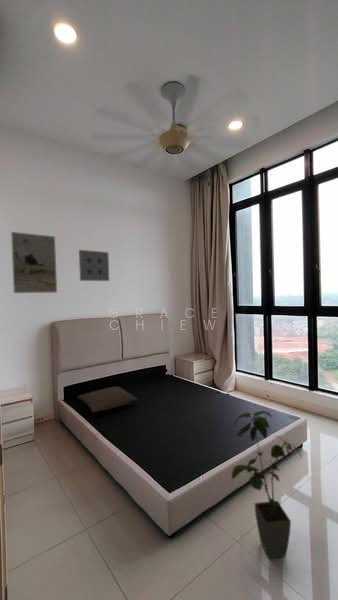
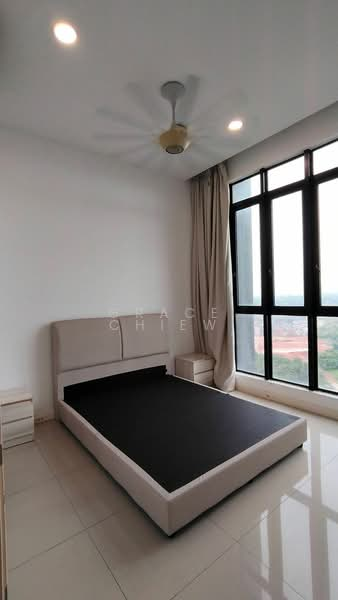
- house plant [231,410,303,559]
- pillow [76,386,139,414]
- wall art [78,249,110,282]
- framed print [10,231,58,294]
